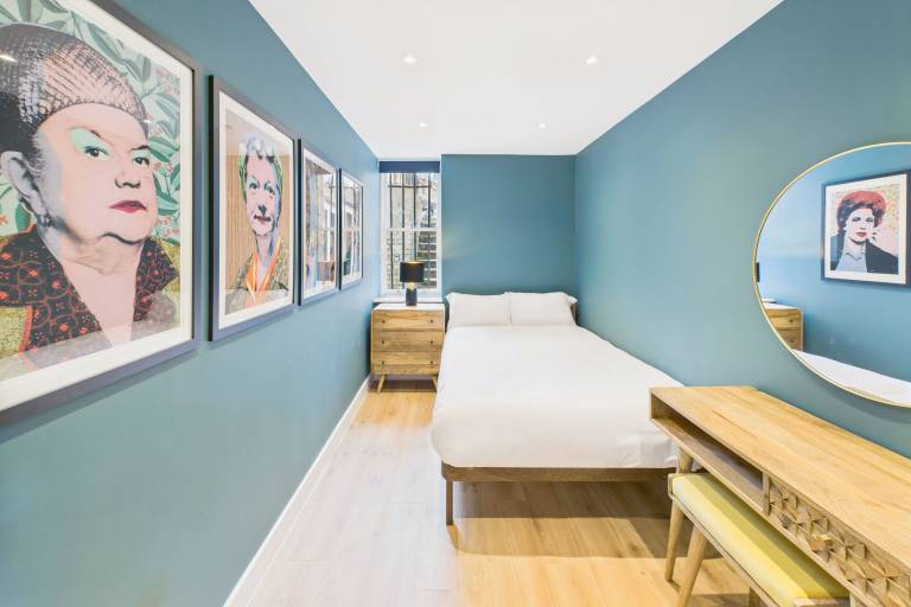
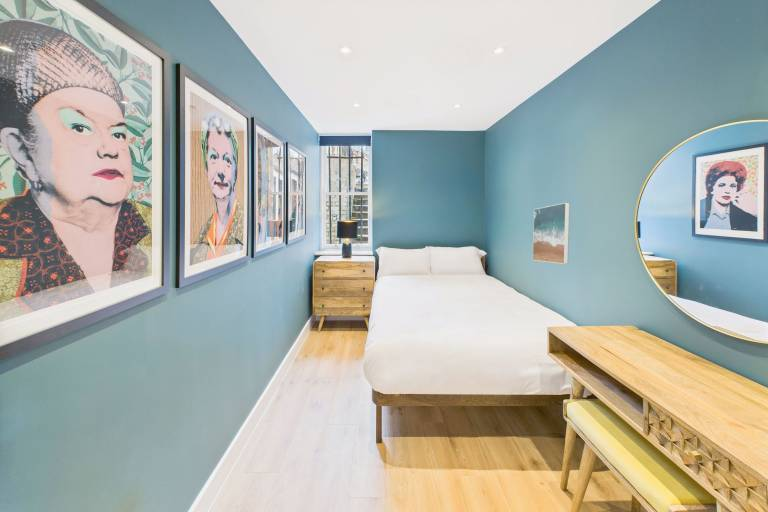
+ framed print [532,202,571,265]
